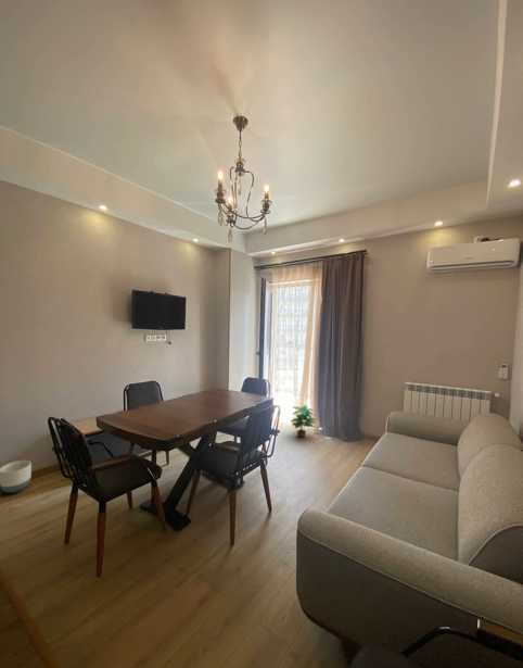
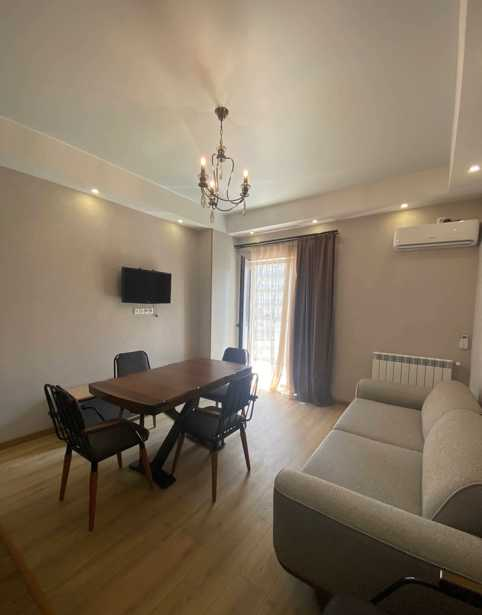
- planter [0,459,33,494]
- potted plant [290,404,318,438]
